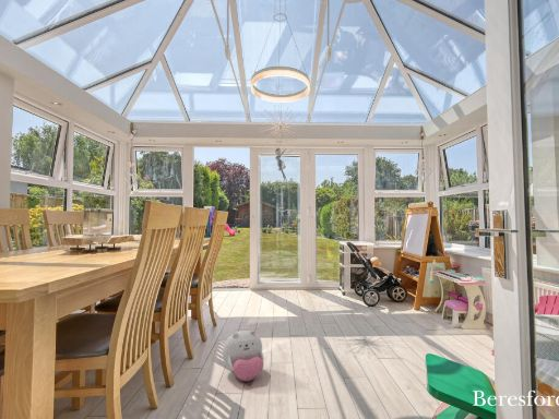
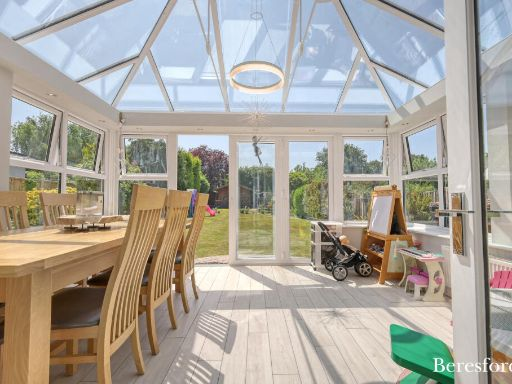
- plush toy [222,330,265,382]
